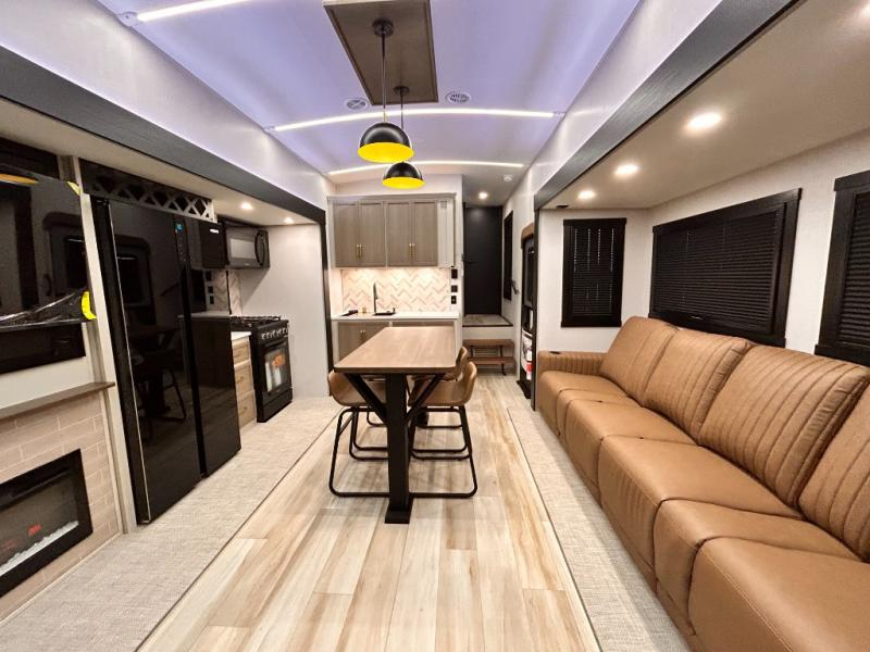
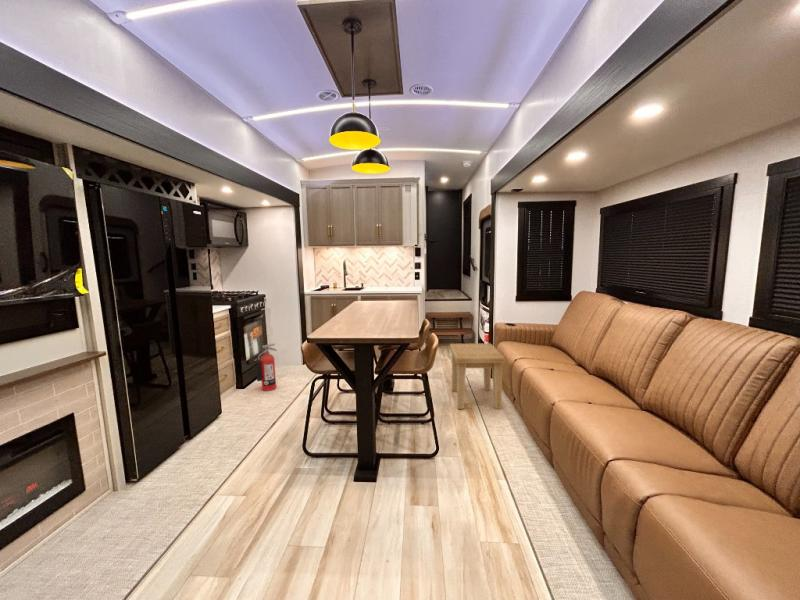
+ side table [449,342,506,410]
+ fire extinguisher [256,342,278,392]
